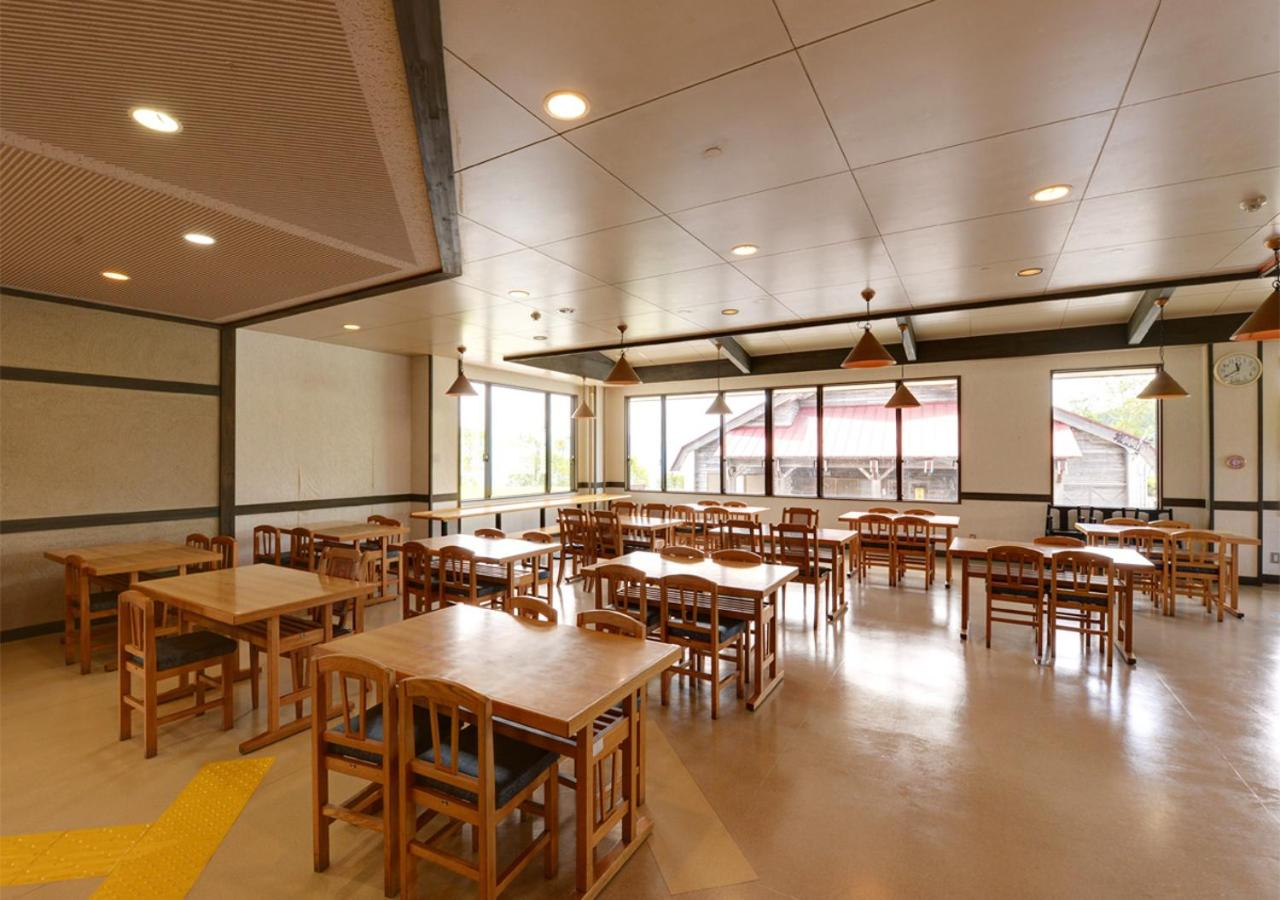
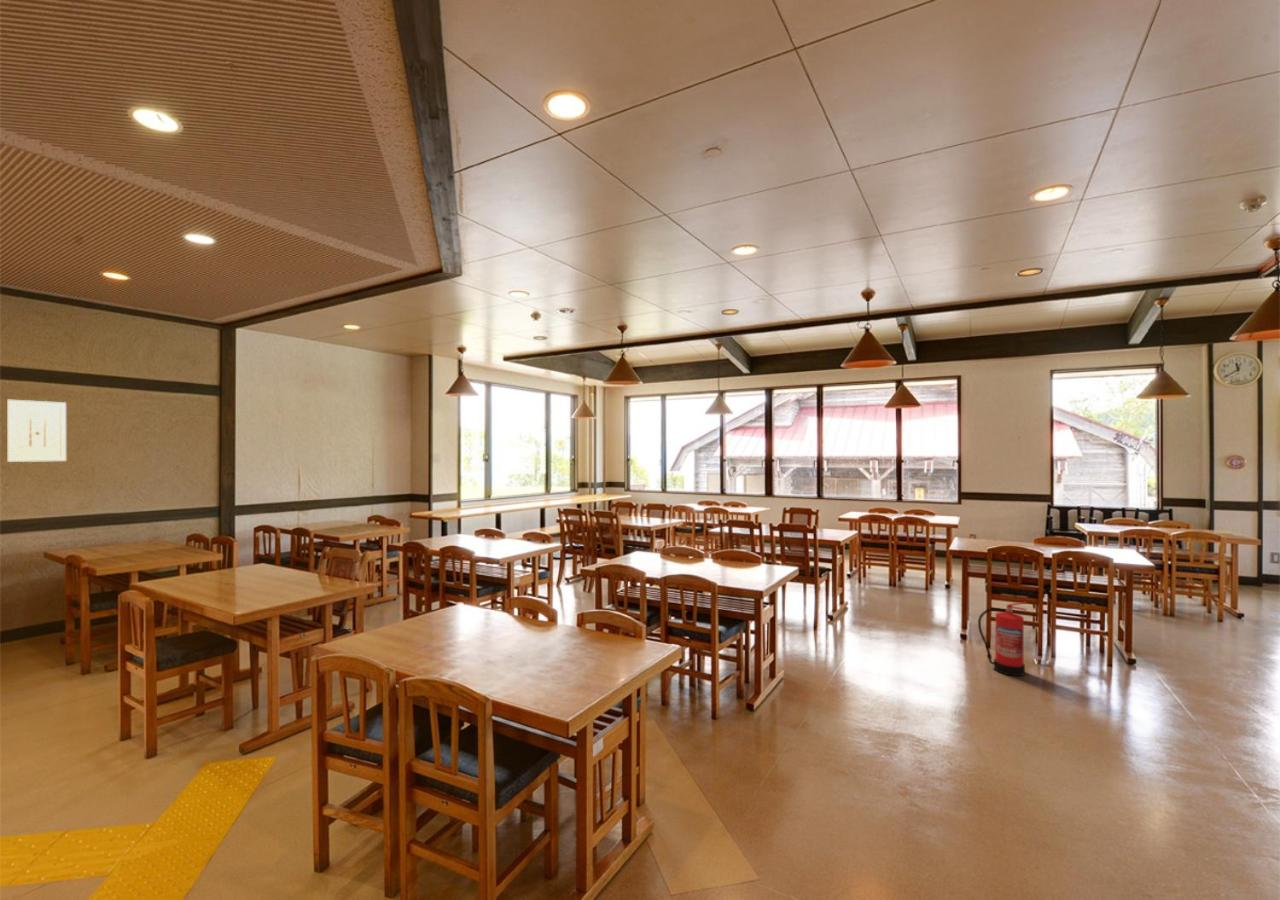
+ fire extinguisher [977,601,1027,677]
+ wall art [6,399,67,463]
